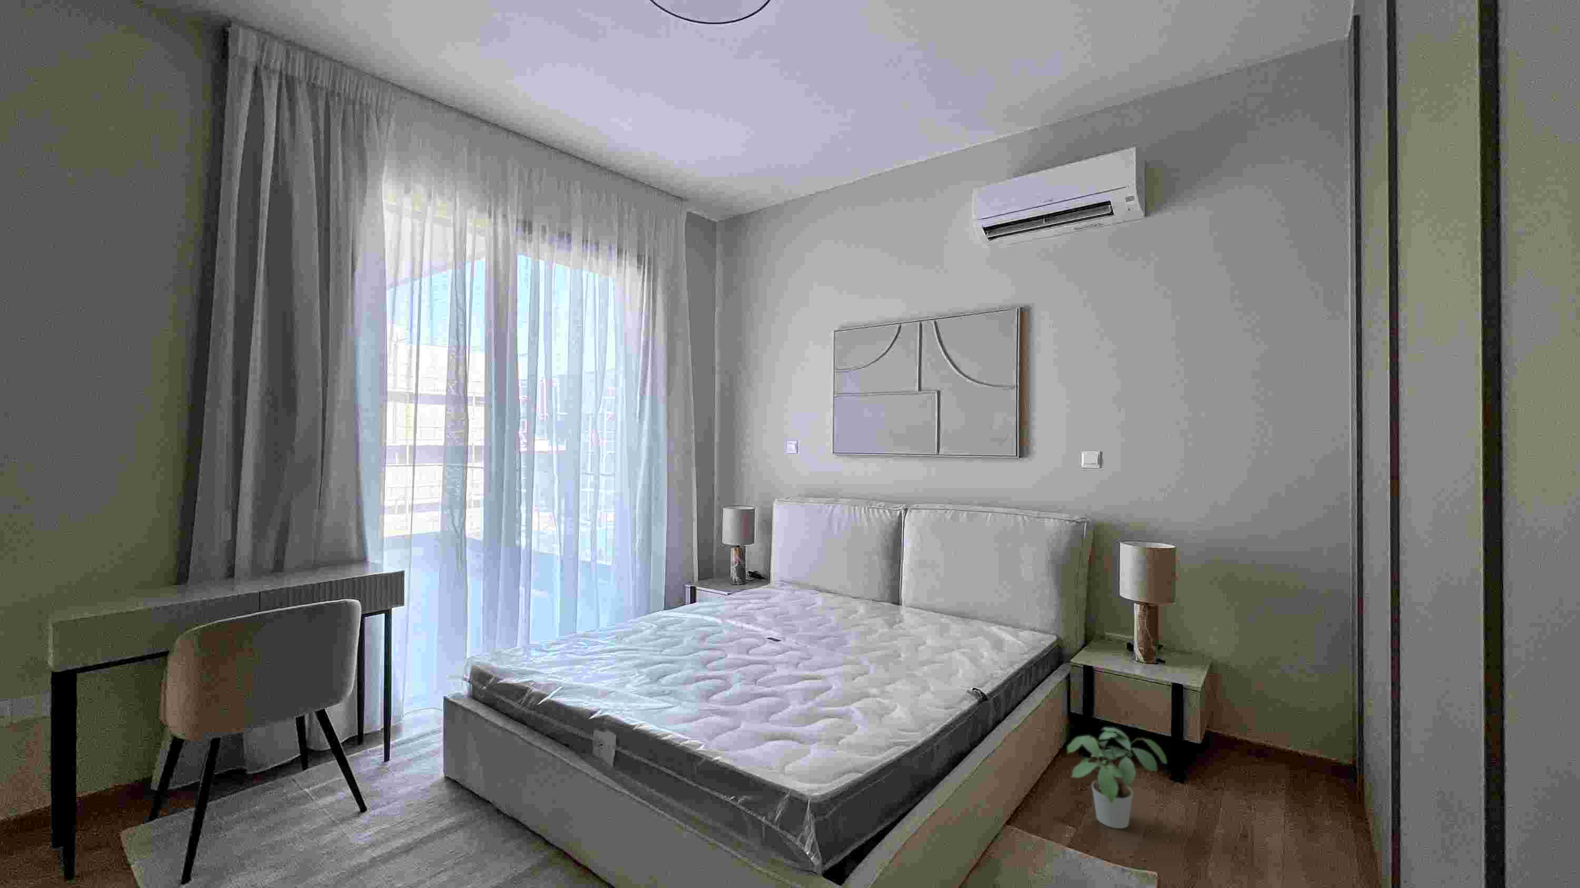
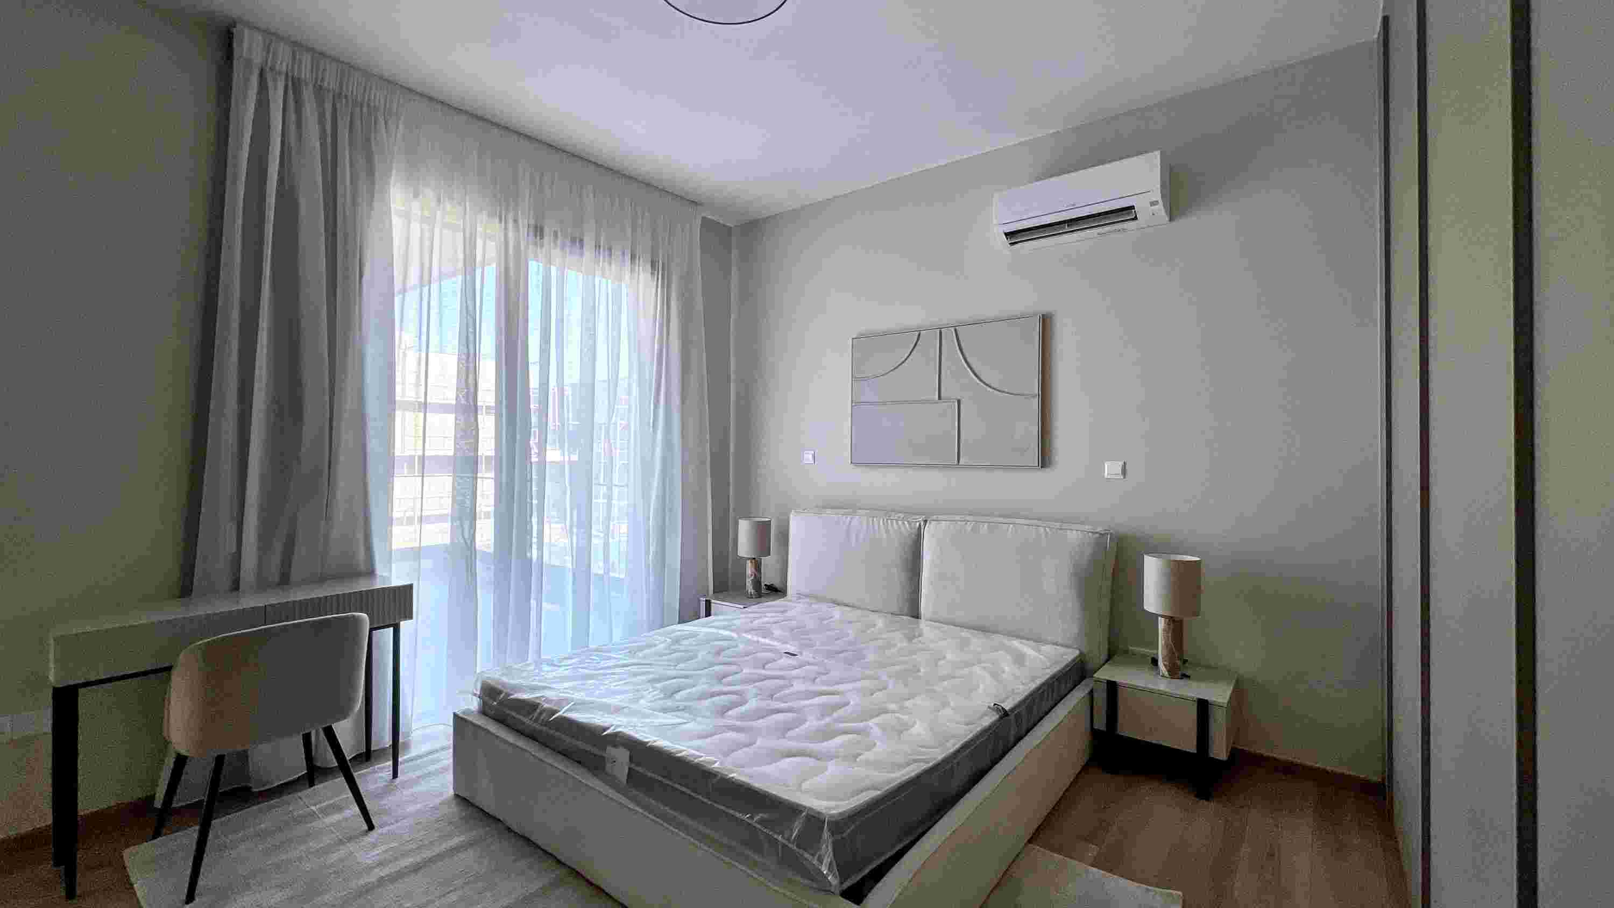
- potted plant [1067,728,1168,829]
